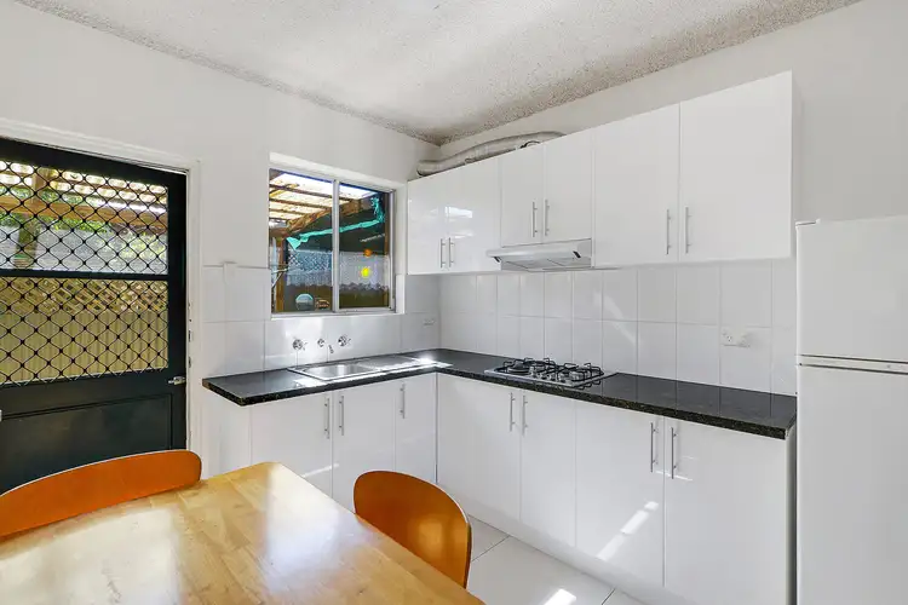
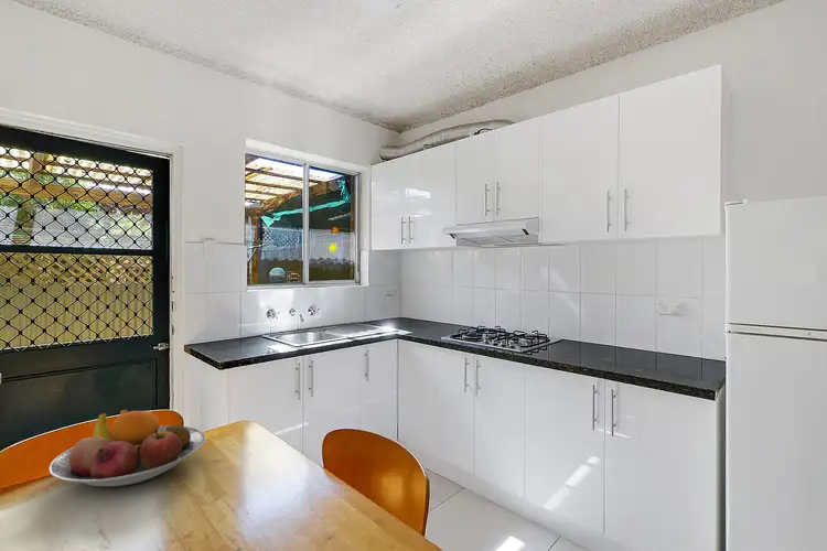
+ fruit bowl [47,409,206,488]
